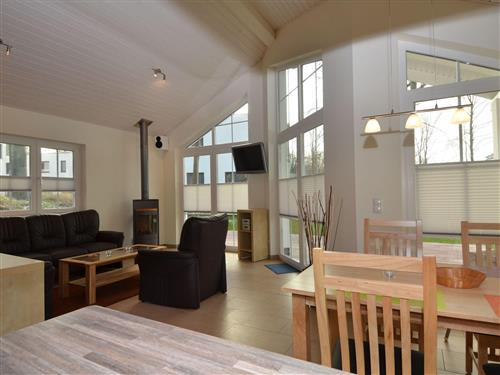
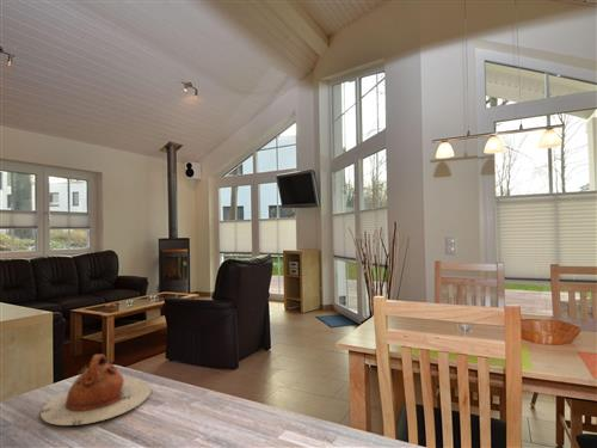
+ teapot [39,352,153,426]
